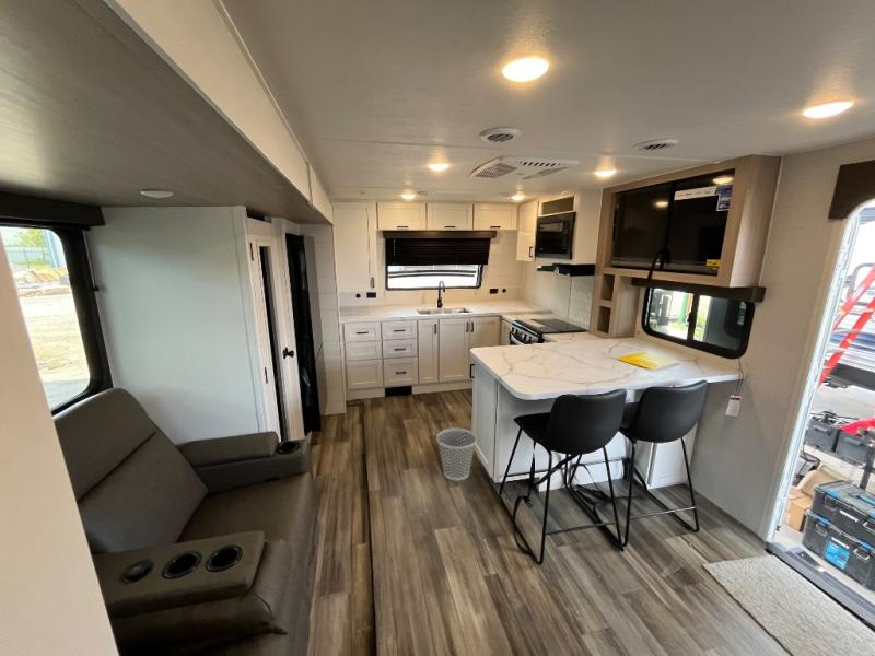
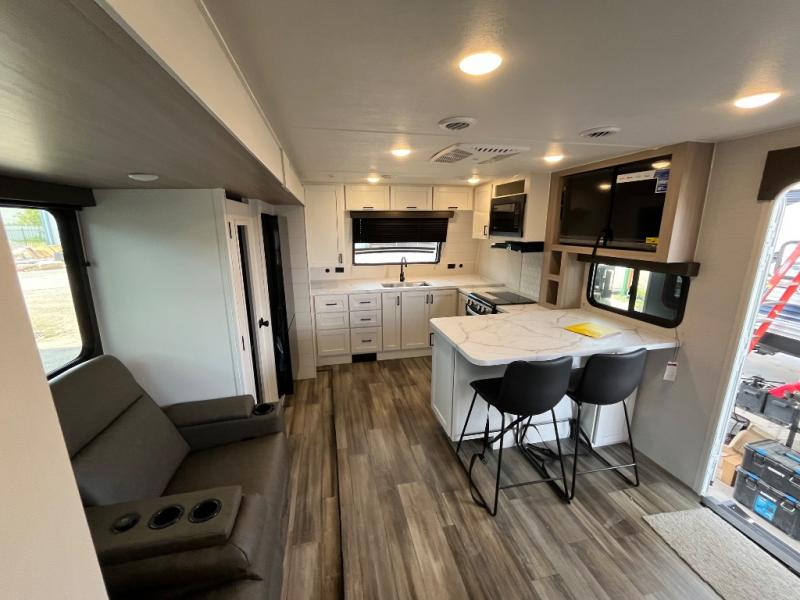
- wastebasket [435,427,478,482]
